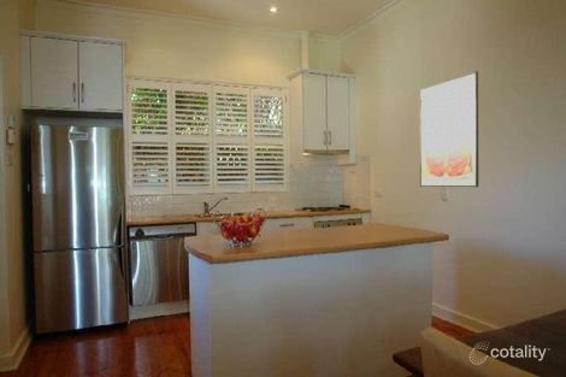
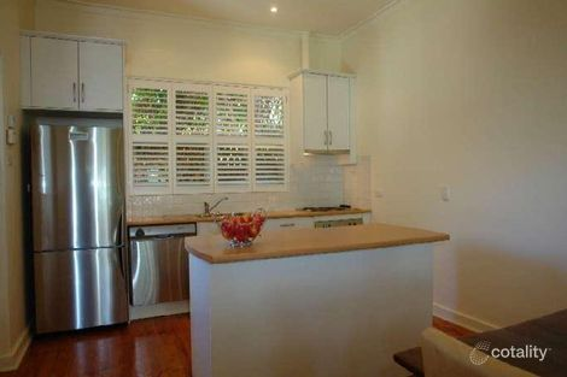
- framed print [418,70,479,188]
